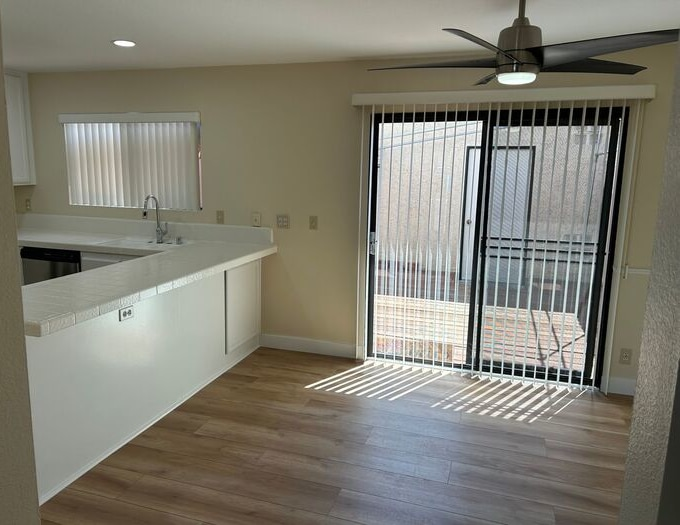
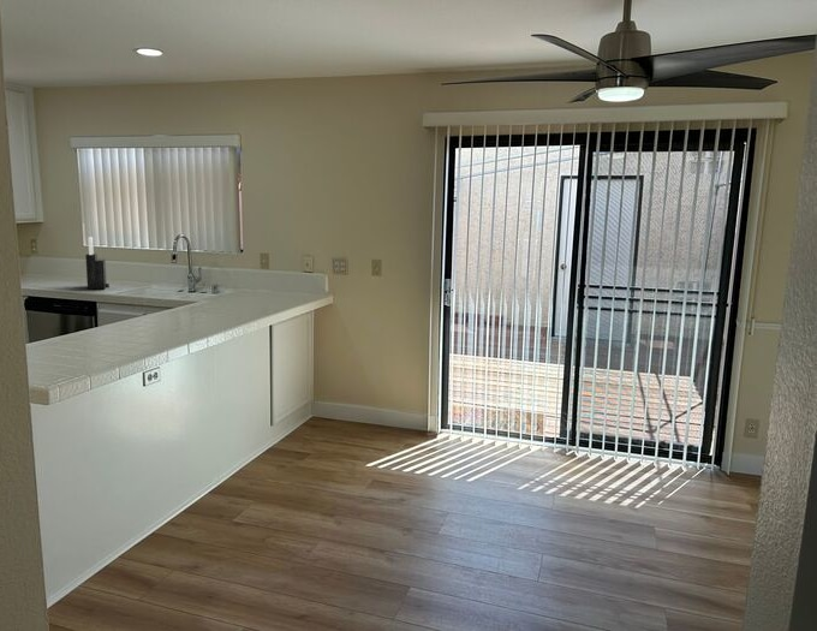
+ knife block [84,236,111,290]
